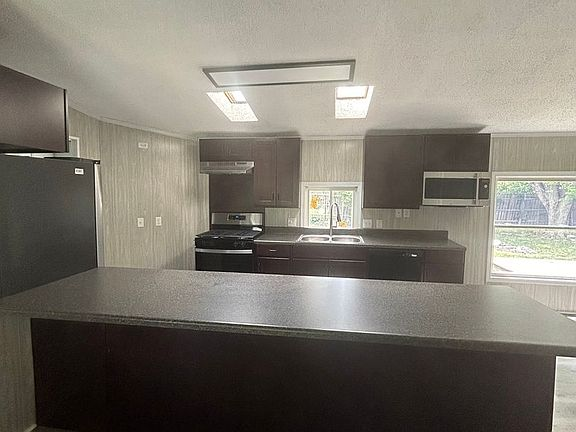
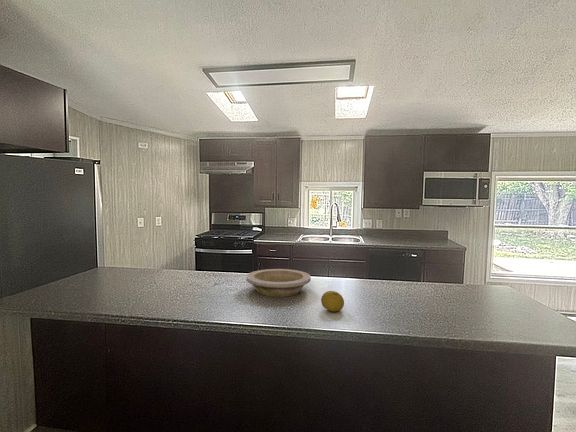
+ bowl [246,268,312,298]
+ fruit [320,290,345,313]
